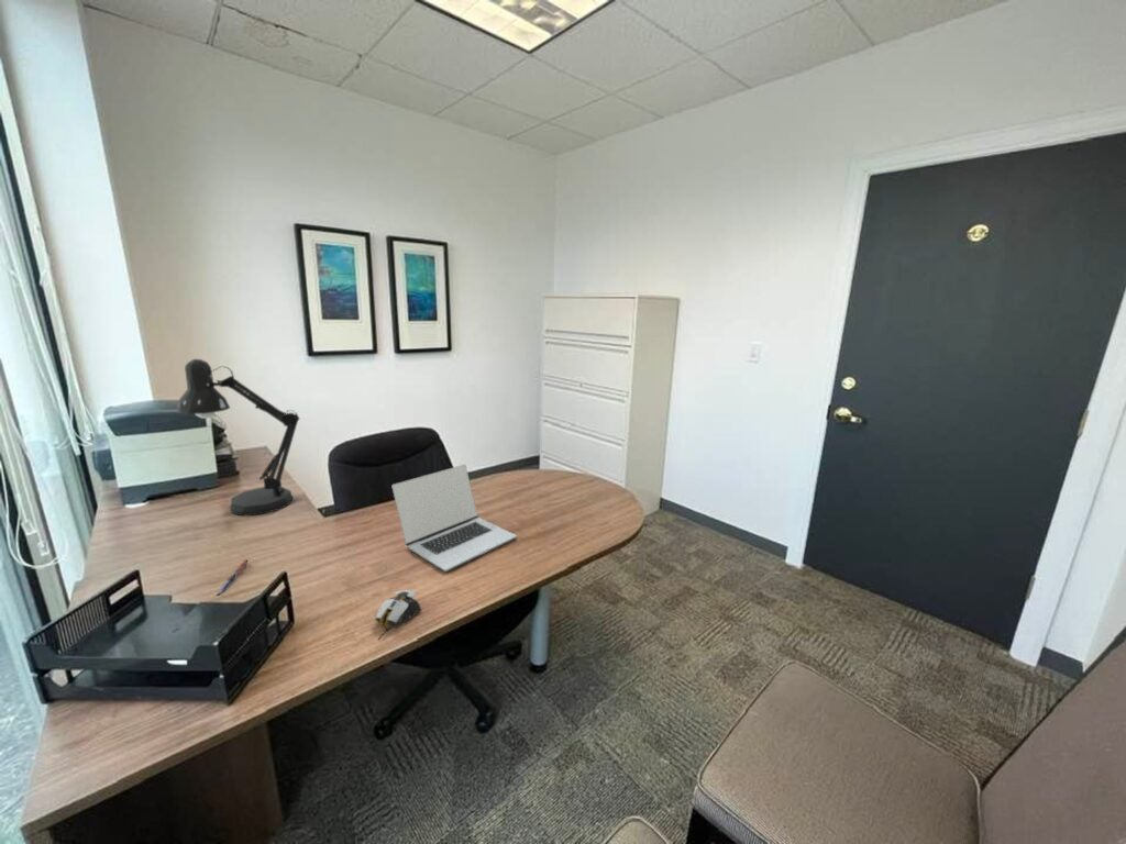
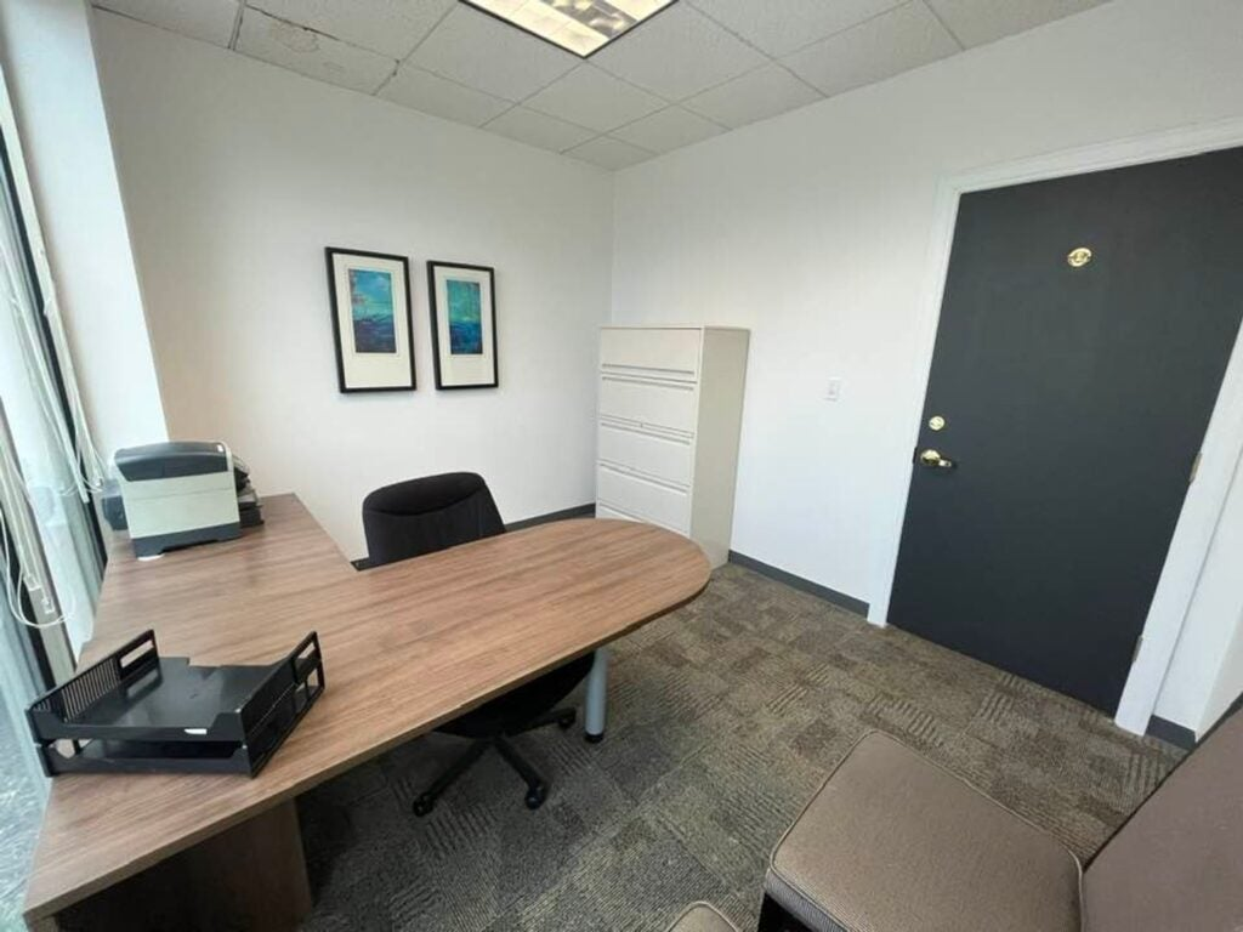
- pen [217,558,249,596]
- computer mouse [374,589,422,642]
- laptop [390,464,518,573]
- desk lamp [176,358,301,517]
